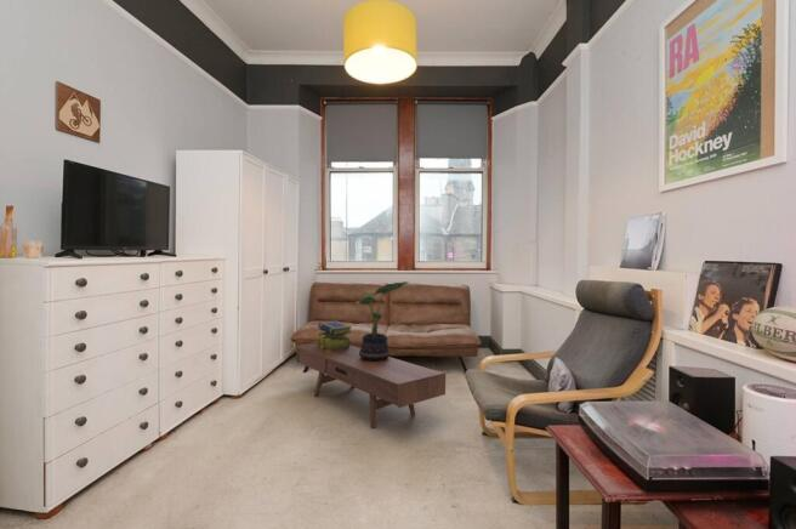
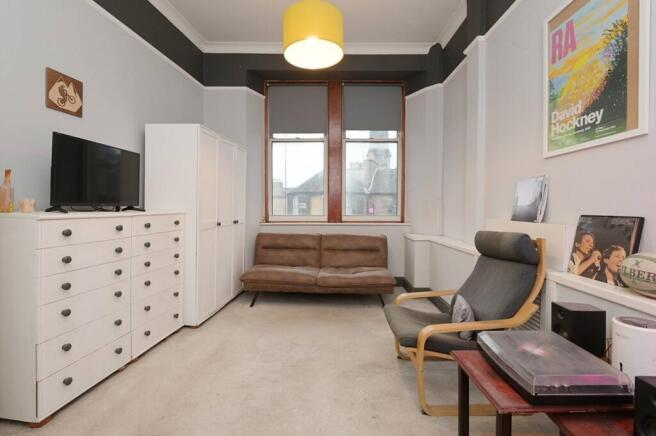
- potted plant [354,280,410,362]
- stack of books [315,320,353,352]
- coffee table [295,342,447,428]
